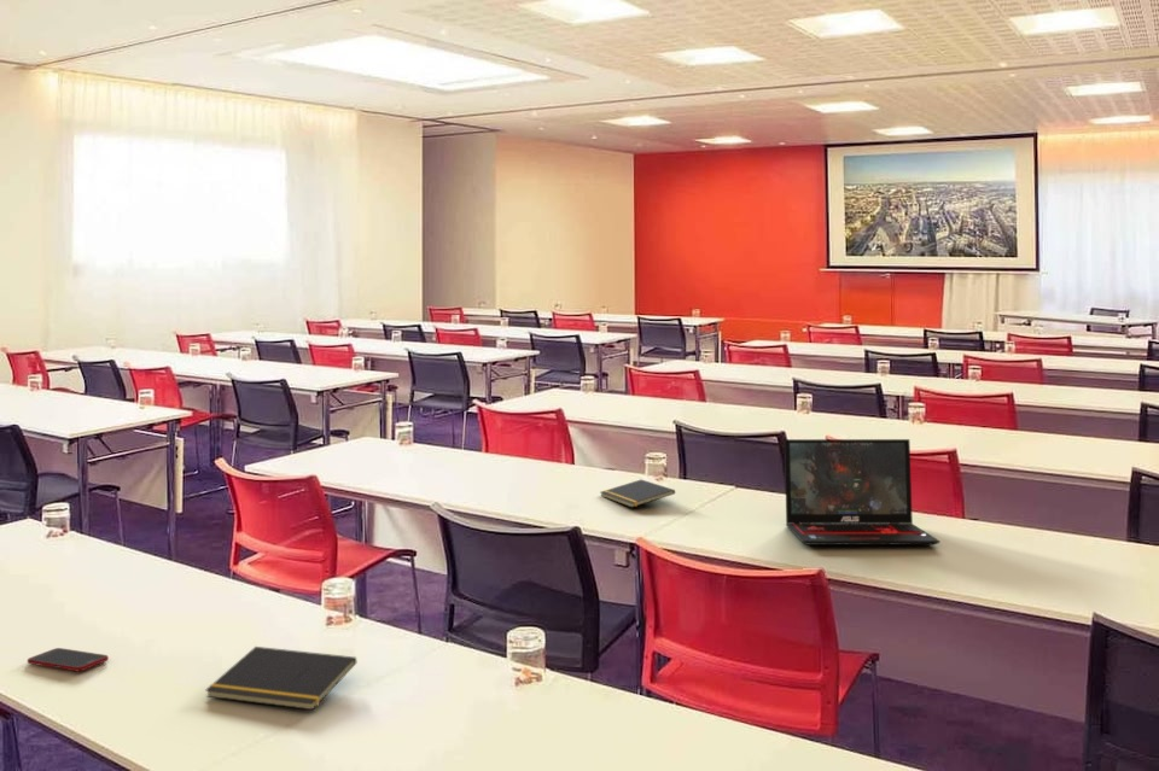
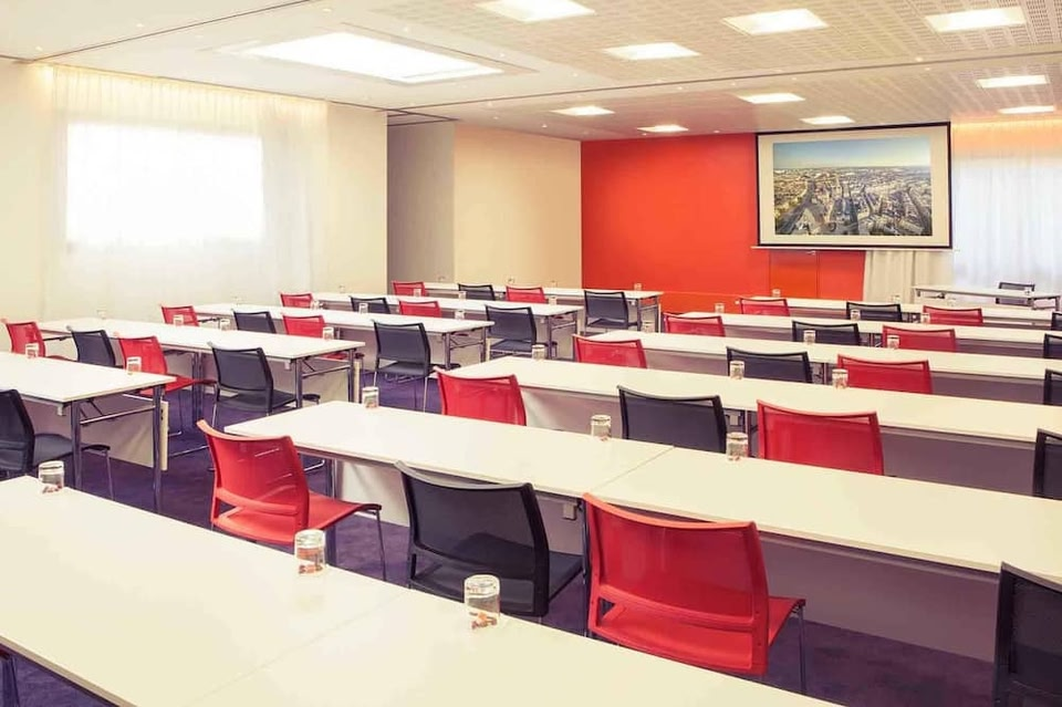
- laptop [784,438,940,545]
- notepad [204,646,357,711]
- cell phone [27,647,110,672]
- notepad [600,479,676,509]
